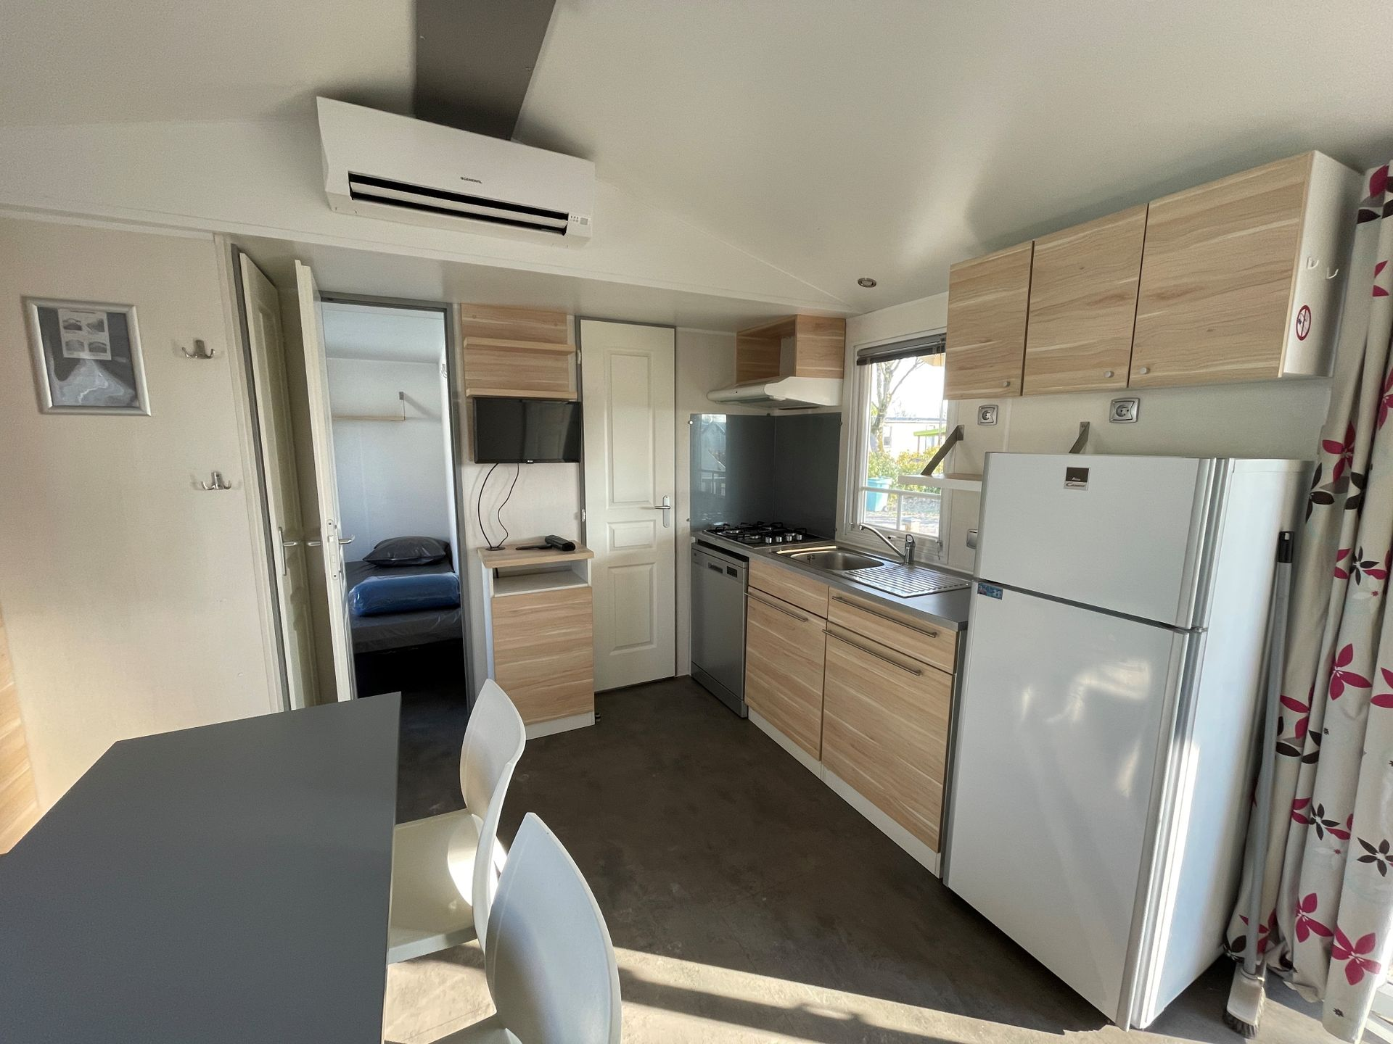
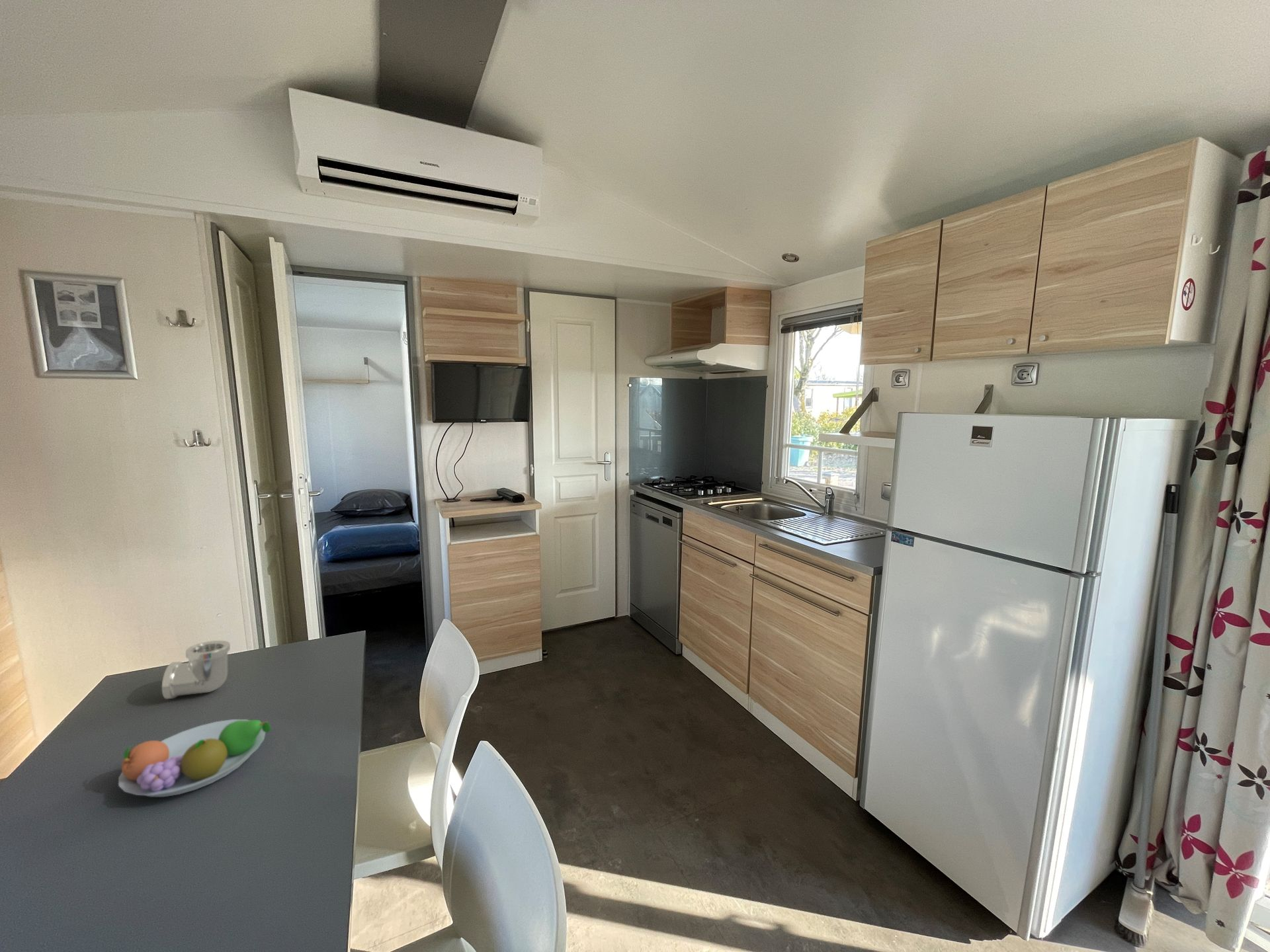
+ pipe fitting [161,640,231,699]
+ fruit bowl [118,719,271,797]
